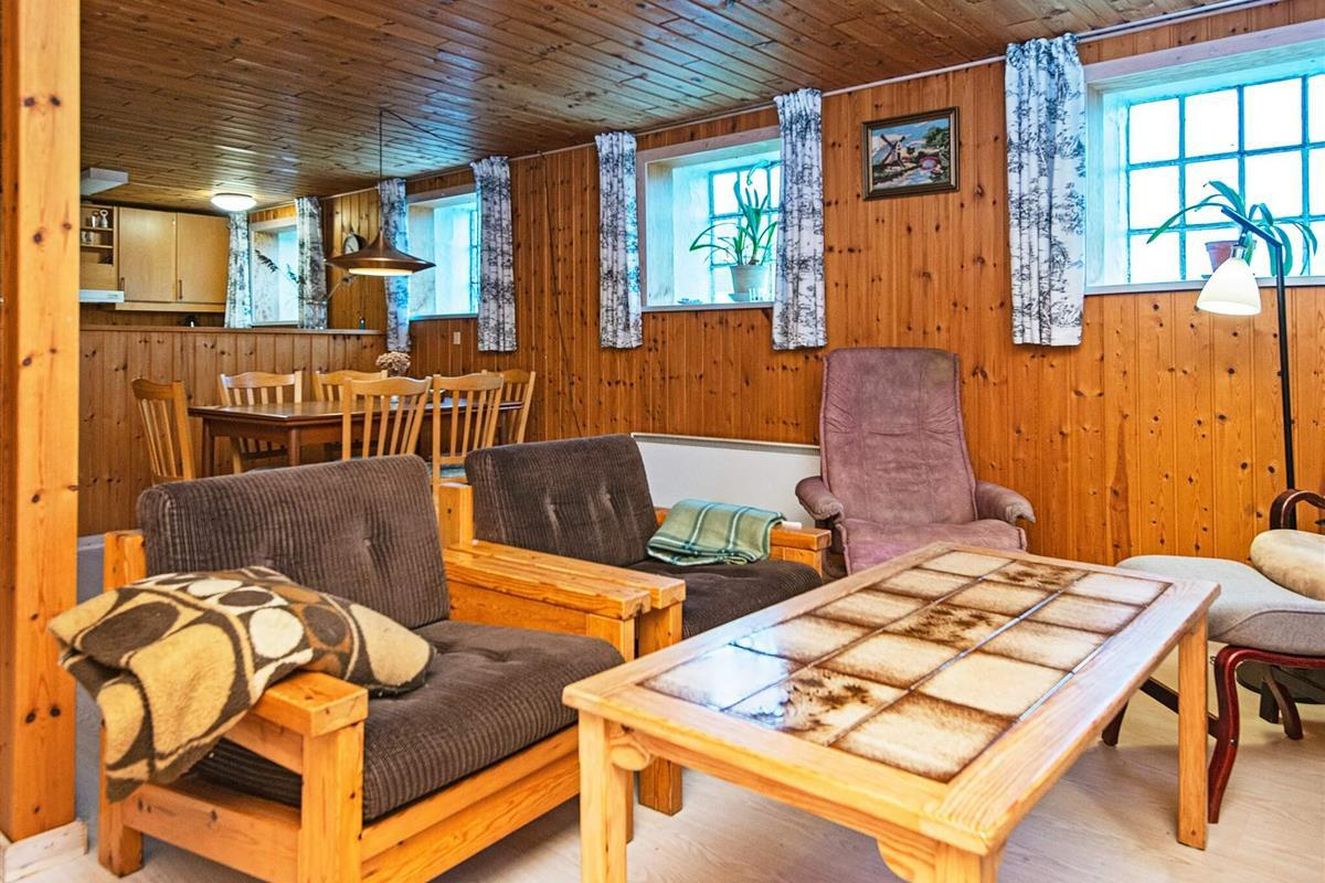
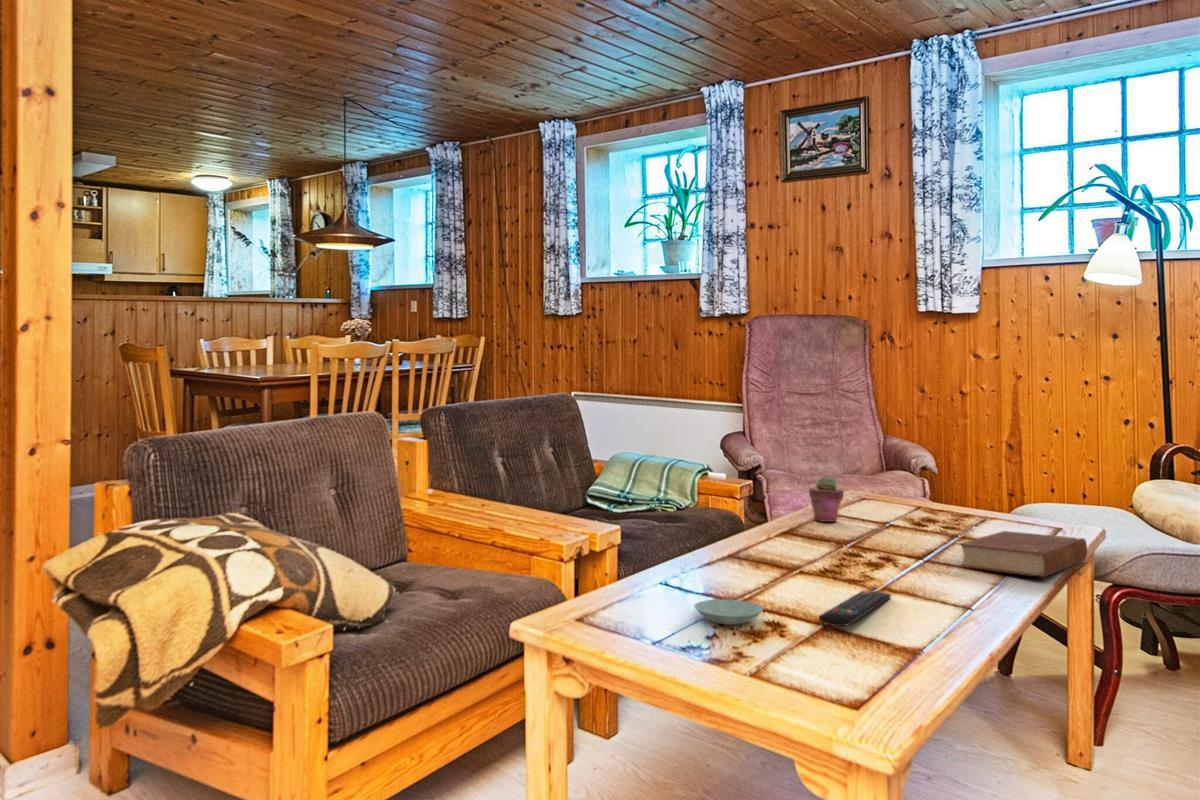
+ potted succulent [808,475,845,523]
+ book [957,530,1088,578]
+ saucer [693,598,764,626]
+ remote control [818,589,892,628]
